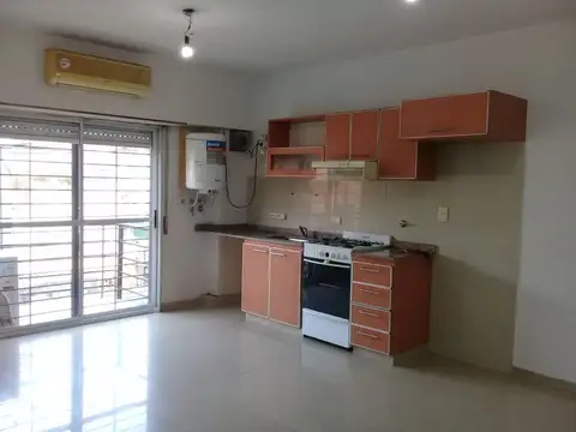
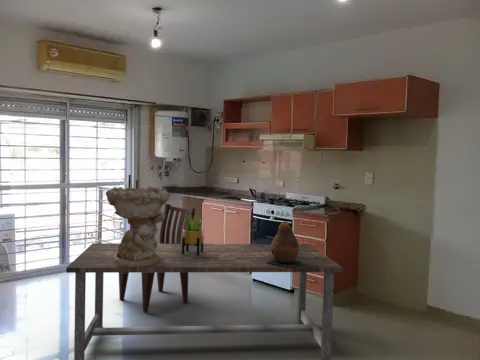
+ dining chair [118,203,196,314]
+ decorative bowl [105,185,171,267]
+ dining table [65,242,344,360]
+ potted plant [181,213,204,256]
+ ceramic pitcher [266,221,303,268]
